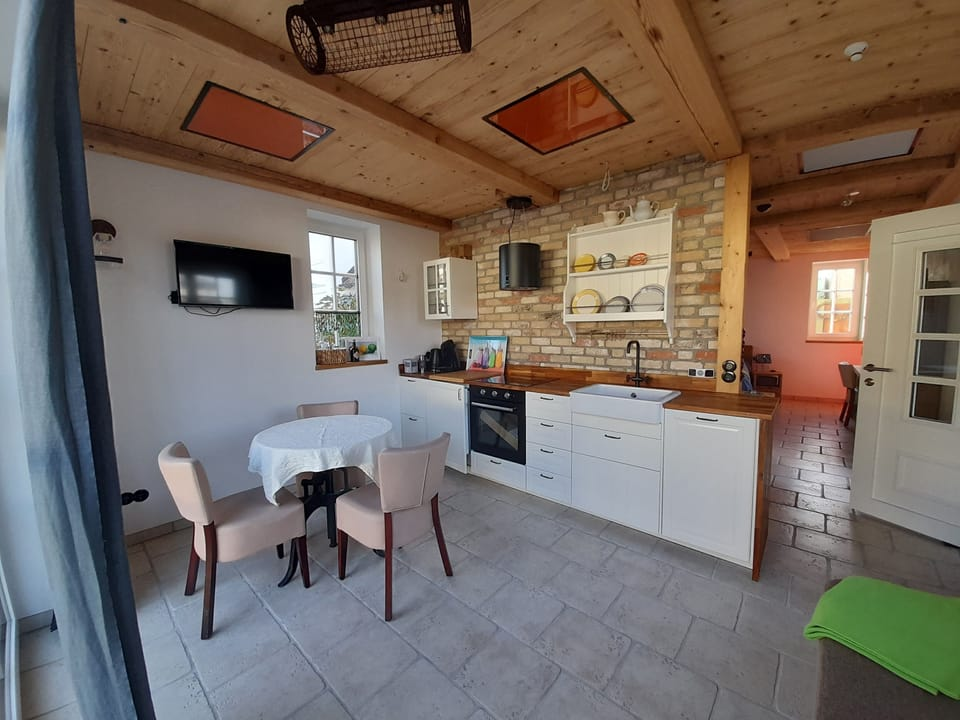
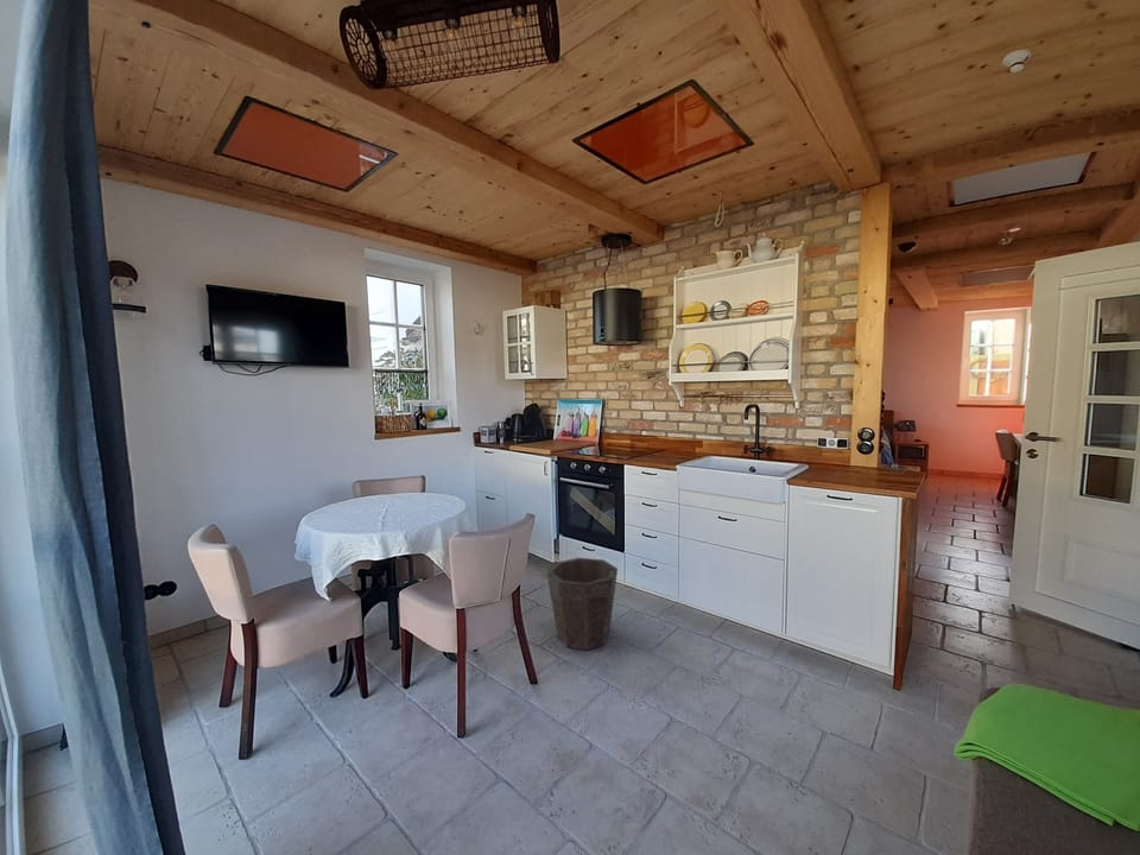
+ waste bin [545,557,619,651]
